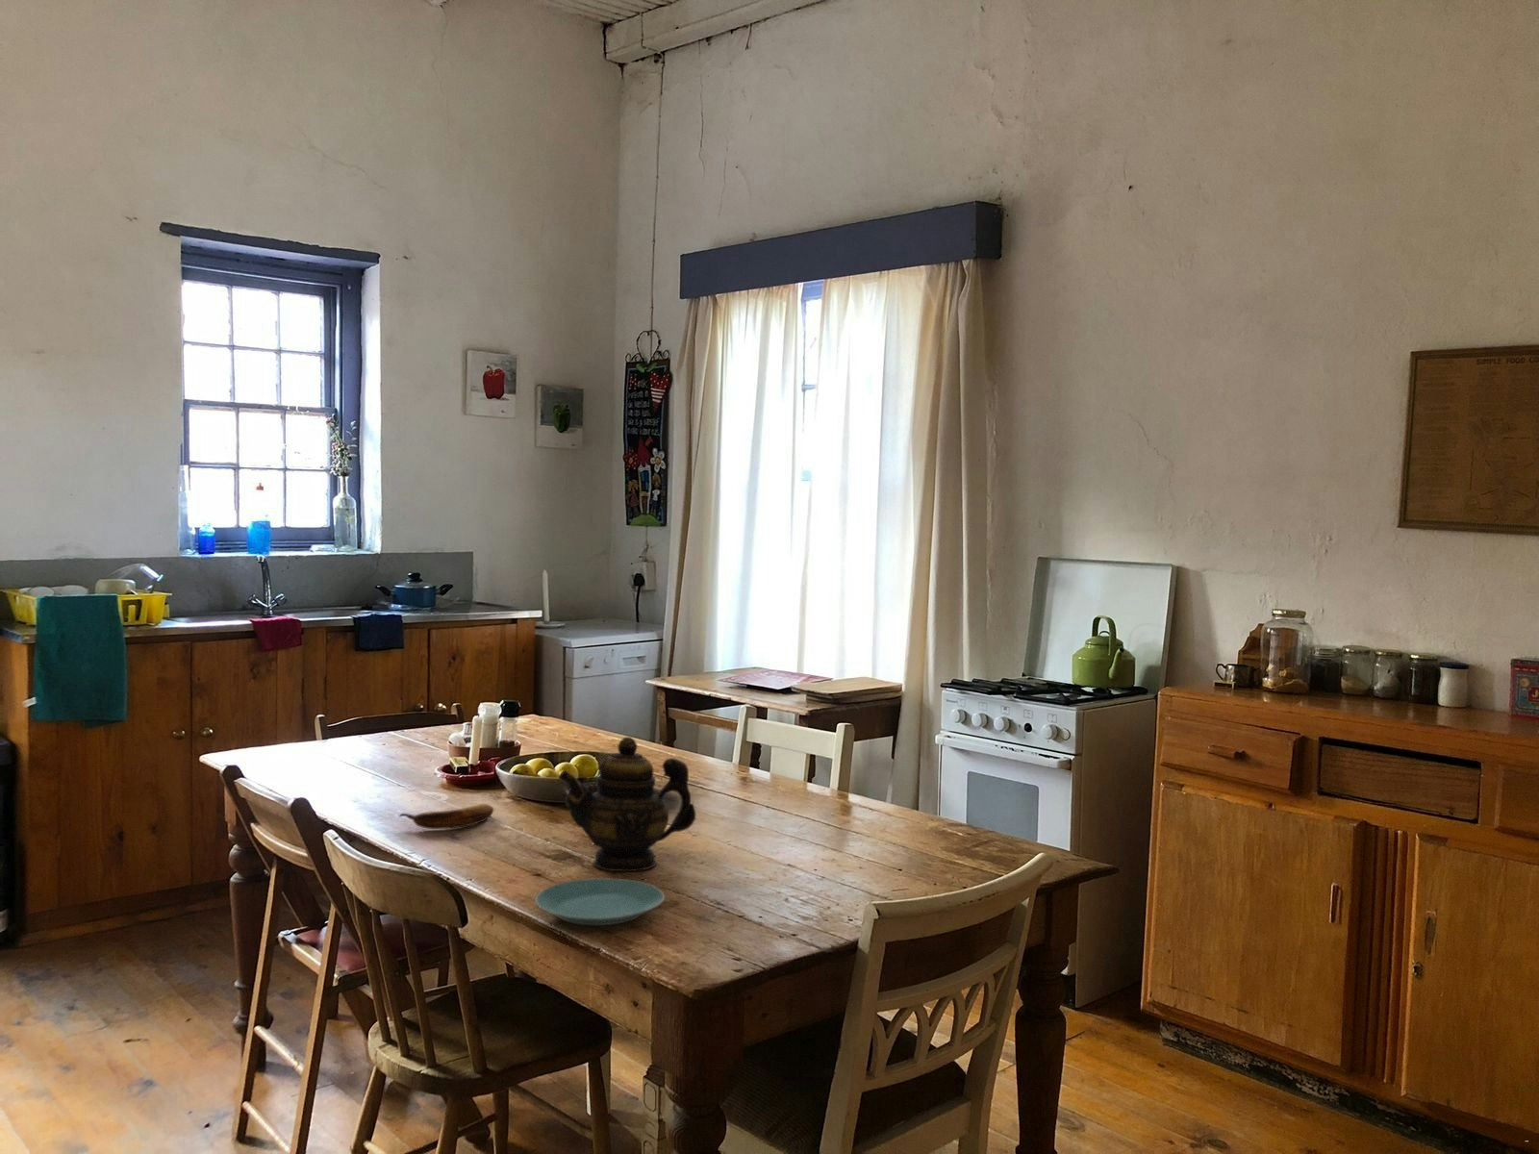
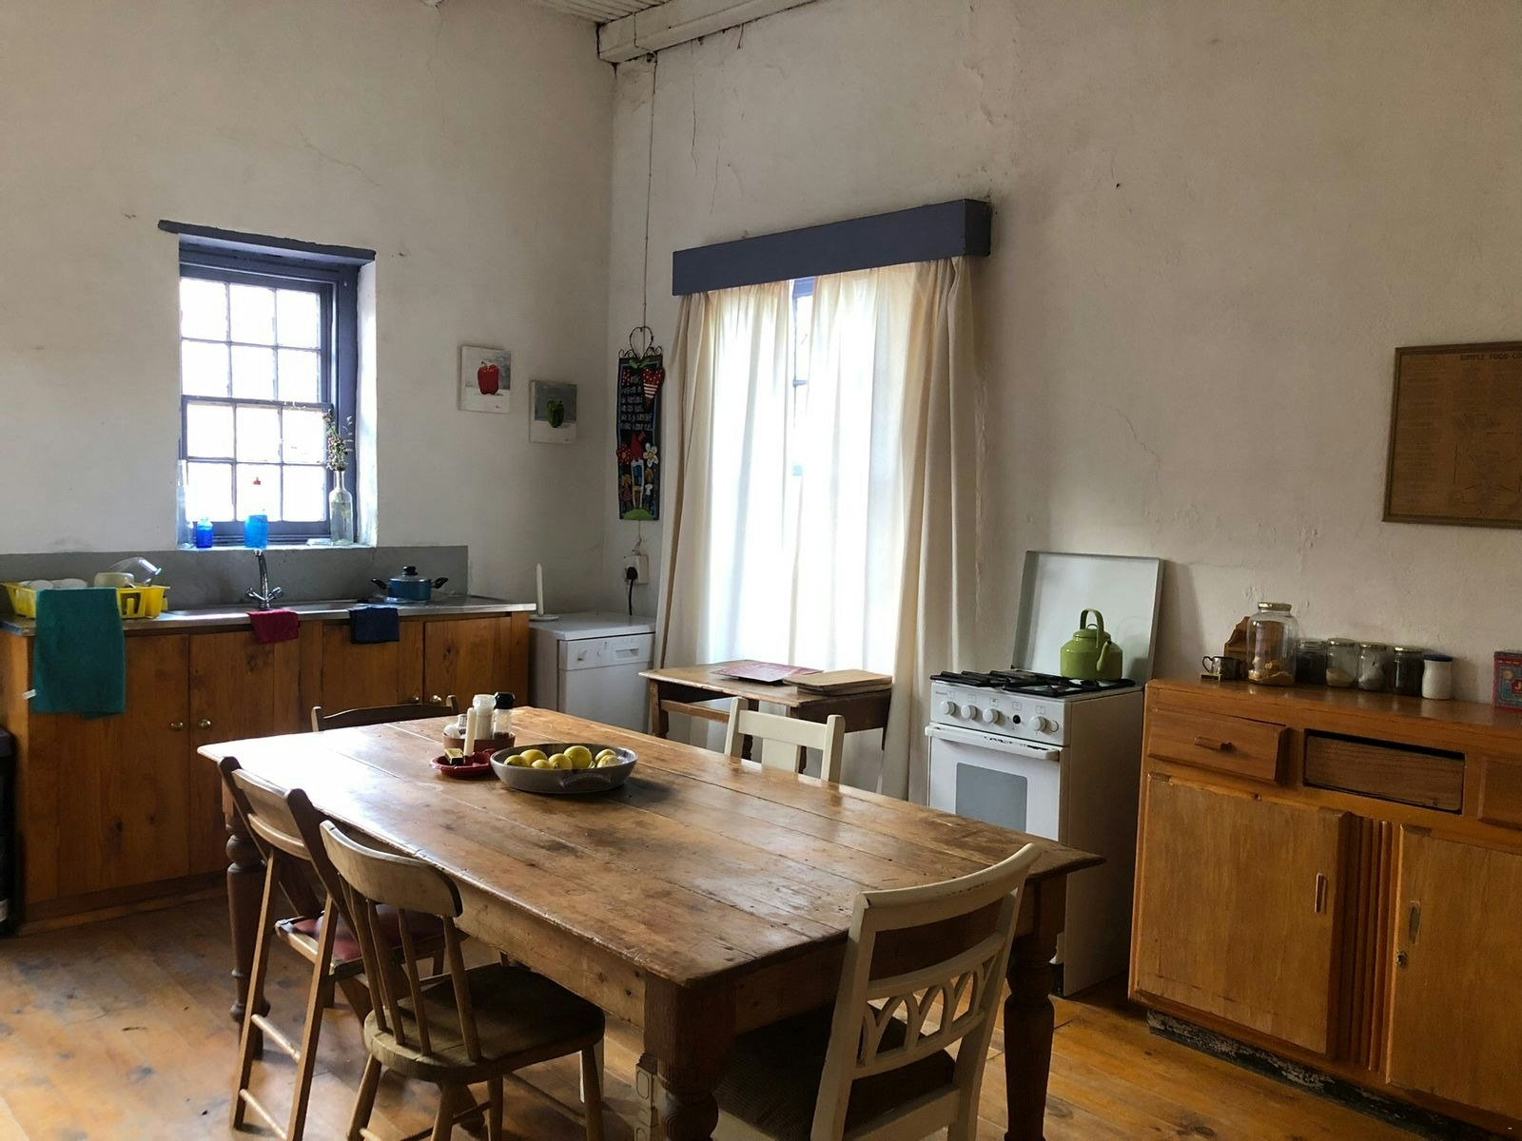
- teapot [557,736,697,873]
- banana [399,802,494,830]
- plate [534,878,665,926]
